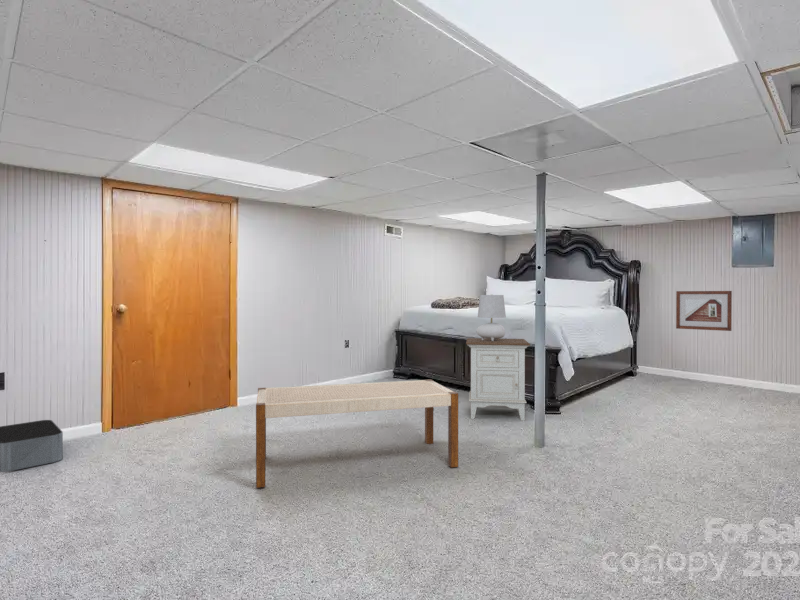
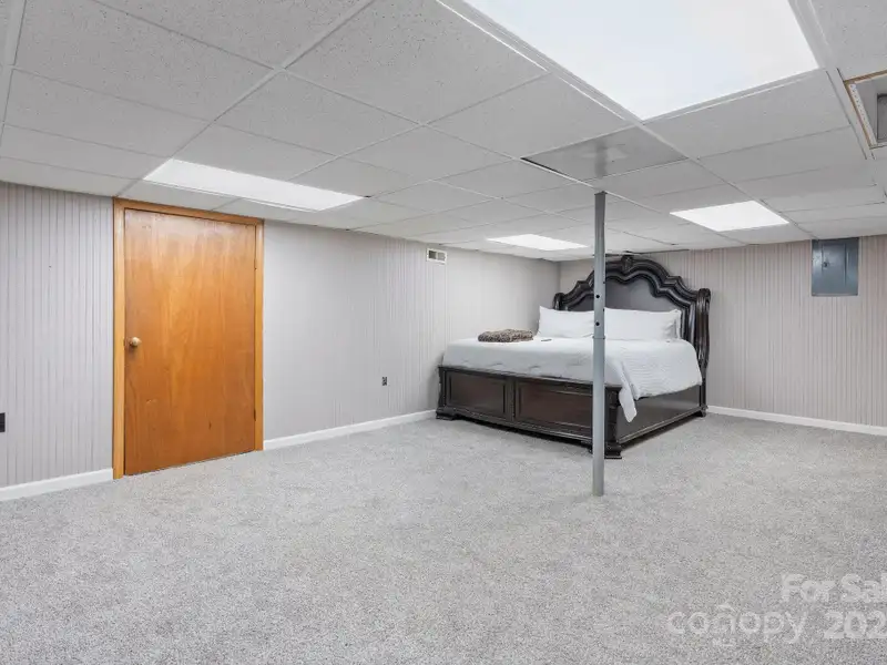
- table lamp [476,294,507,341]
- picture frame [675,290,733,332]
- bench [255,378,459,489]
- storage bin [0,419,64,473]
- nightstand [465,337,531,422]
